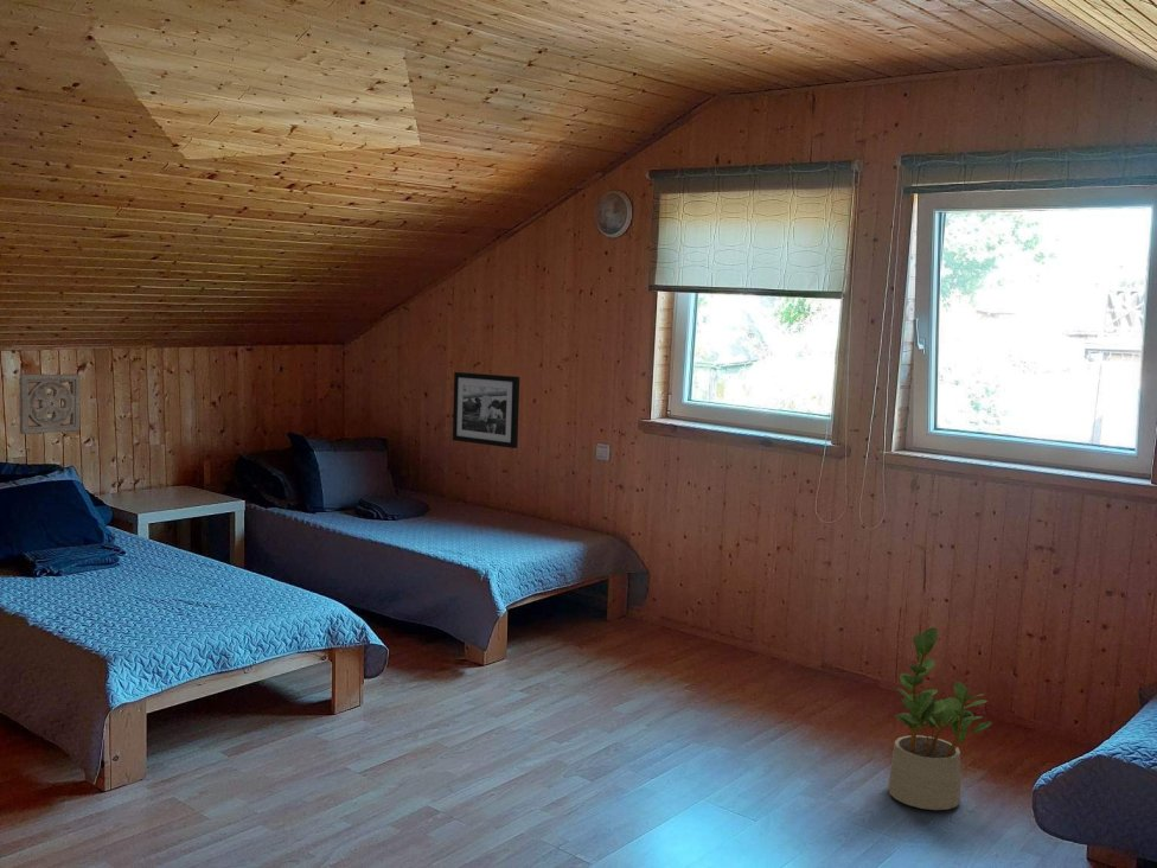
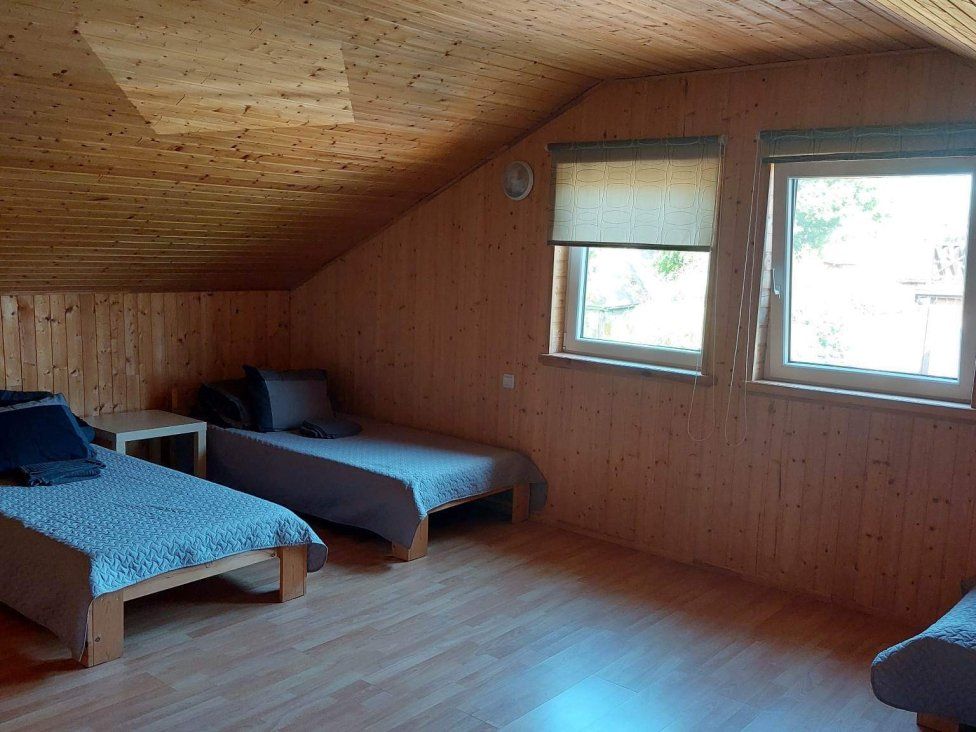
- wall ornament [18,372,82,435]
- picture frame [452,371,520,449]
- potted plant [887,626,992,811]
